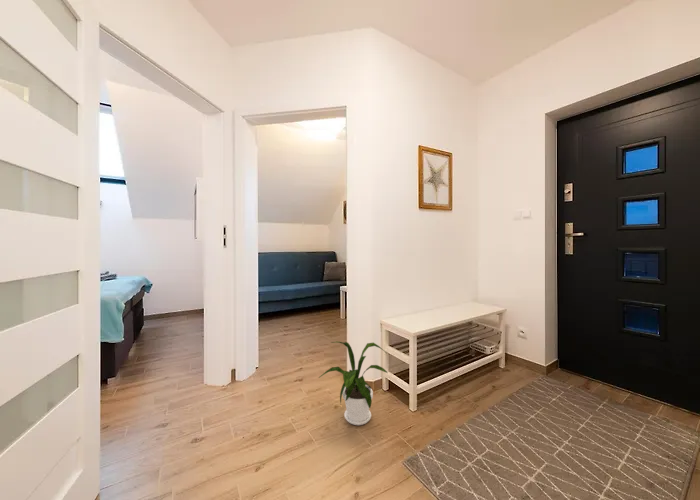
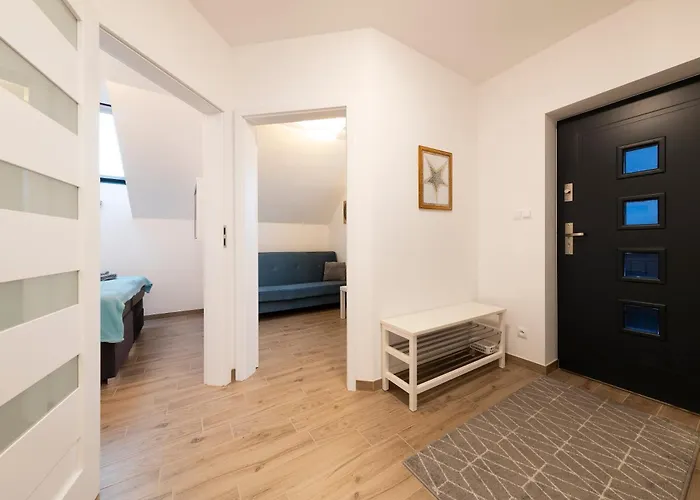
- house plant [318,341,389,426]
